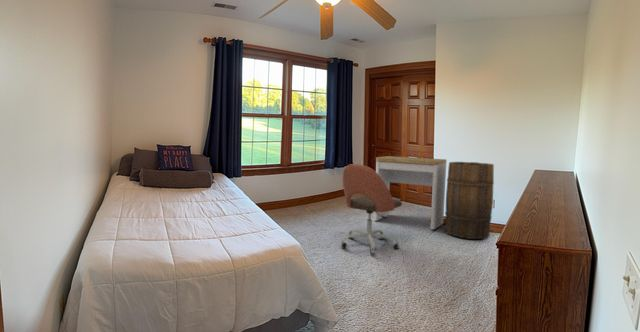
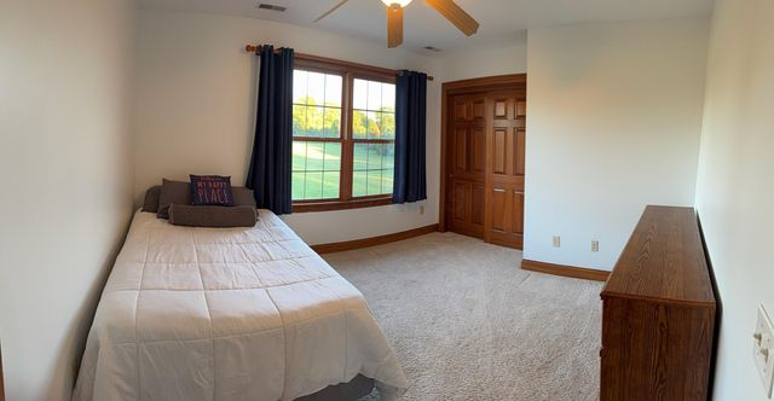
- wooden barrel [444,161,495,240]
- office chair [339,163,403,255]
- desk [373,155,448,230]
